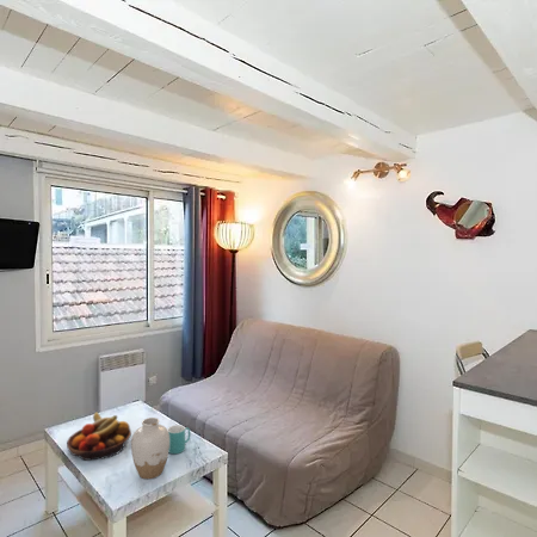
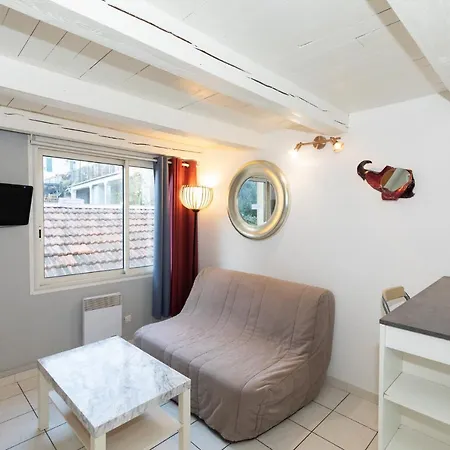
- vase [130,416,169,480]
- fruit bowl [66,411,132,462]
- mug [167,424,191,455]
